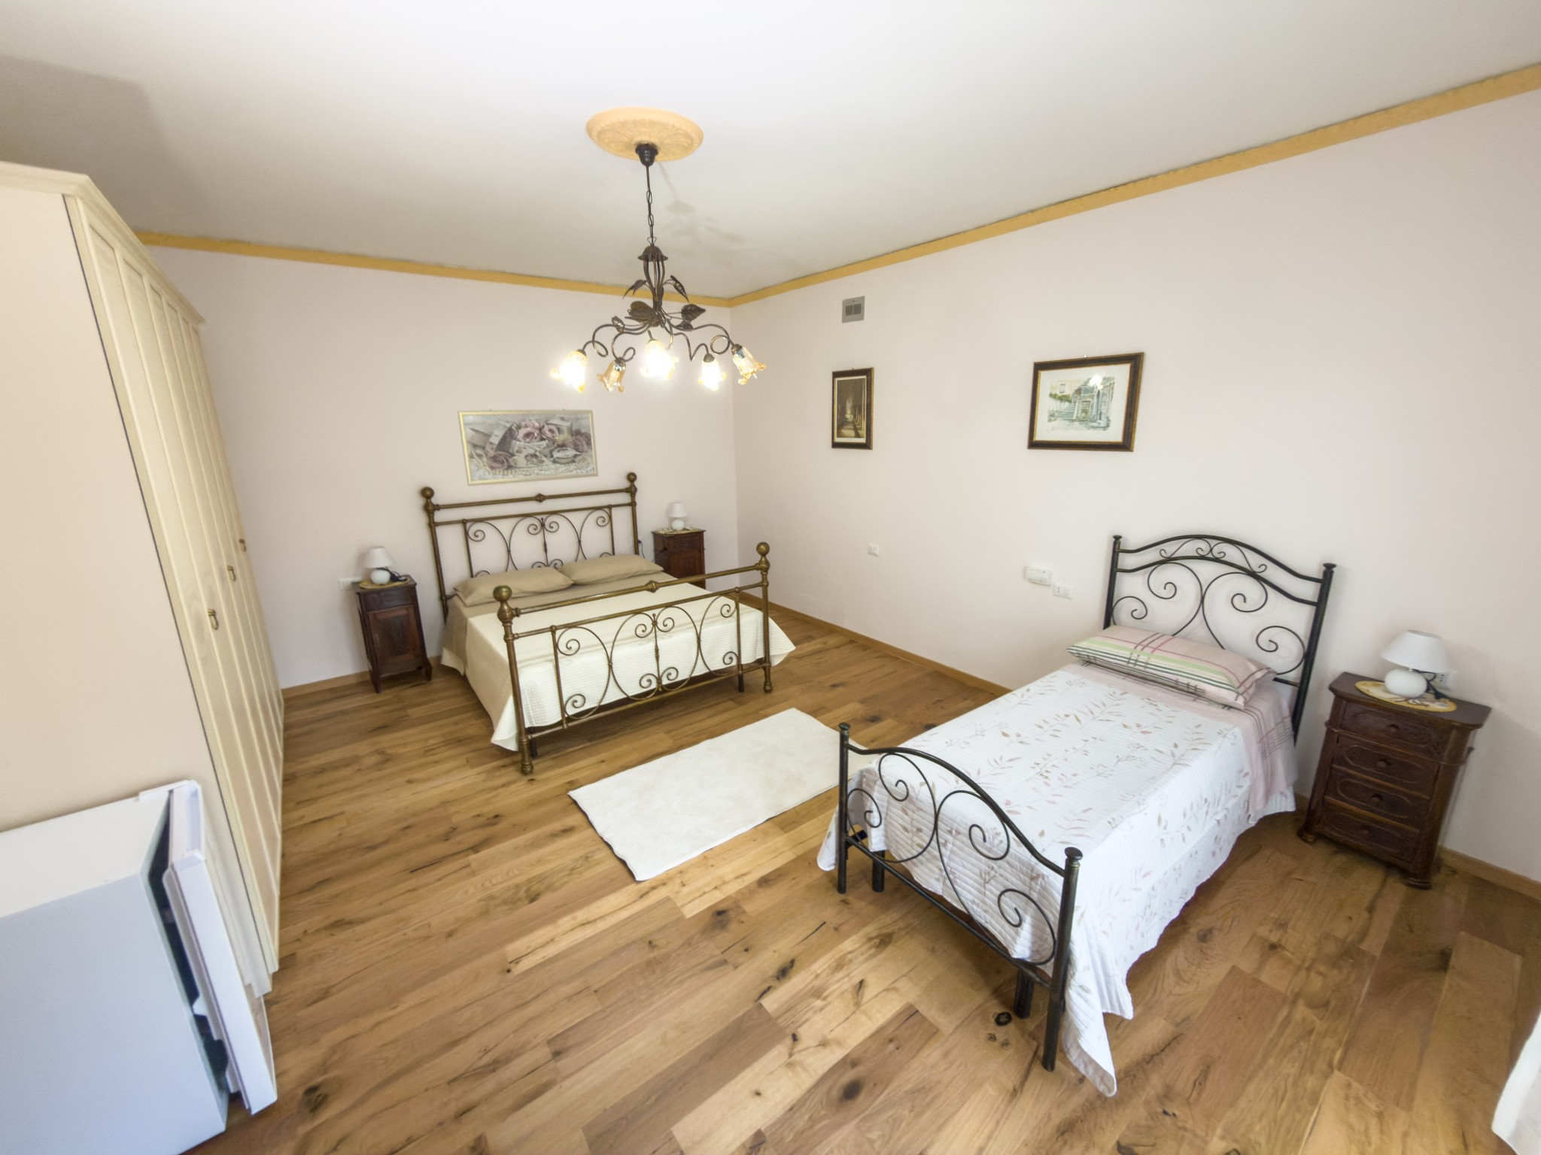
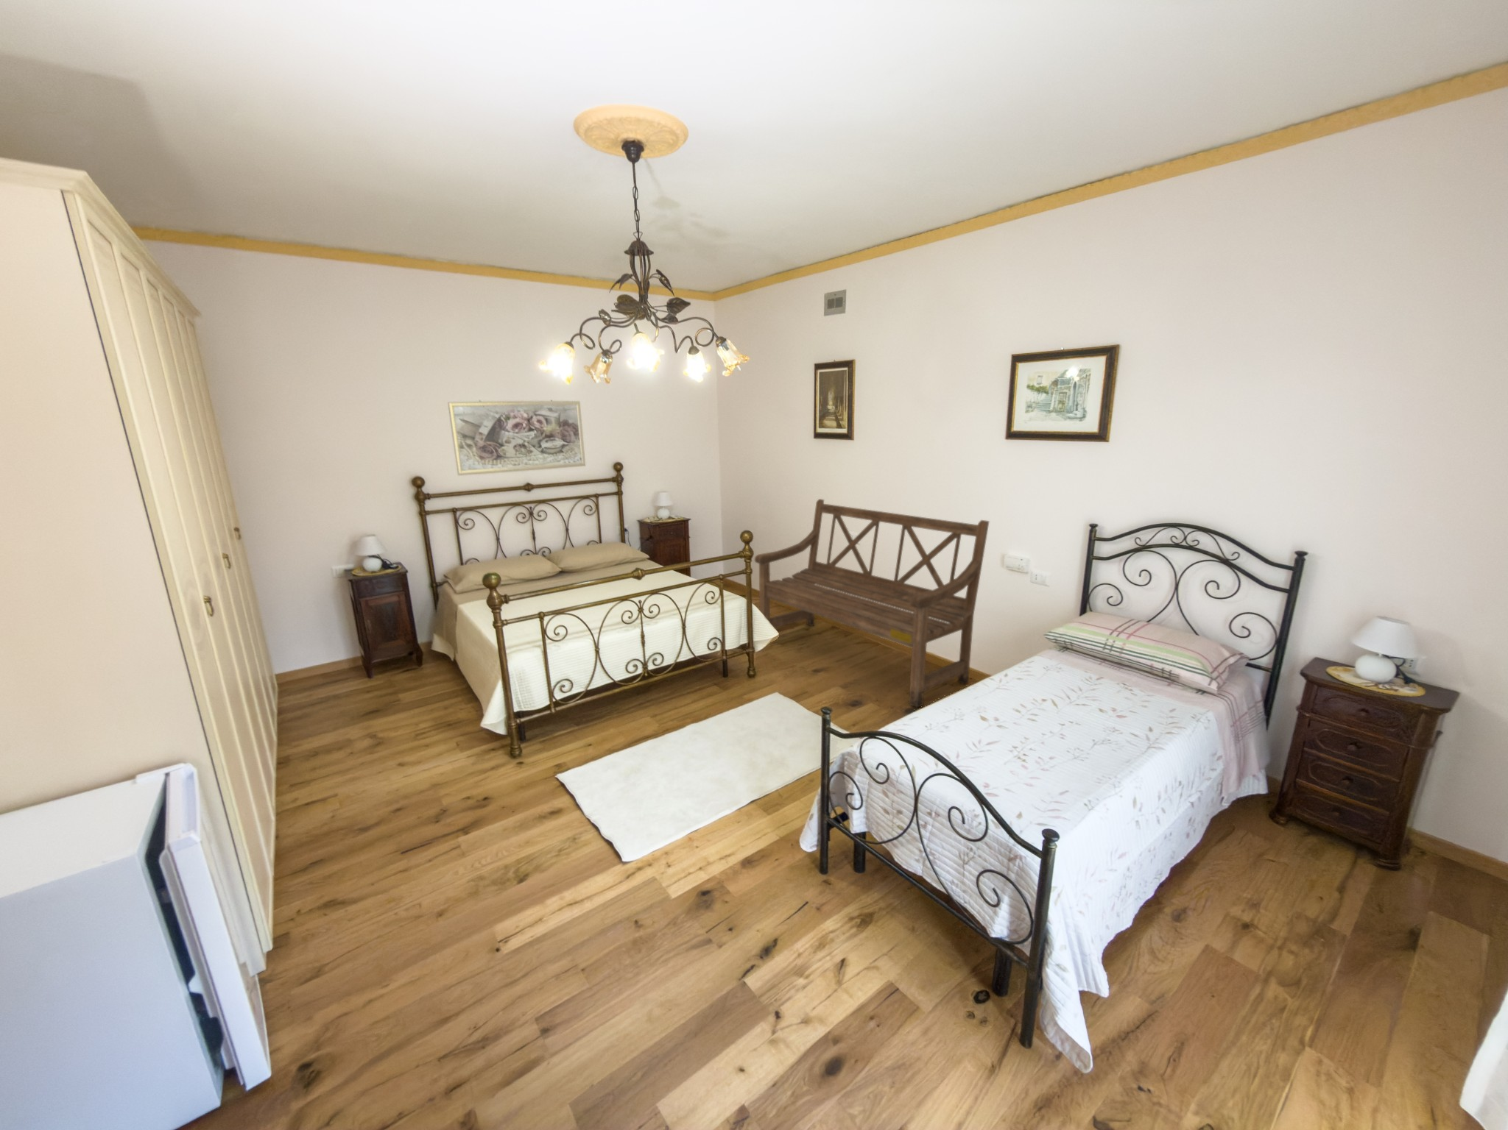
+ bench [754,499,990,709]
